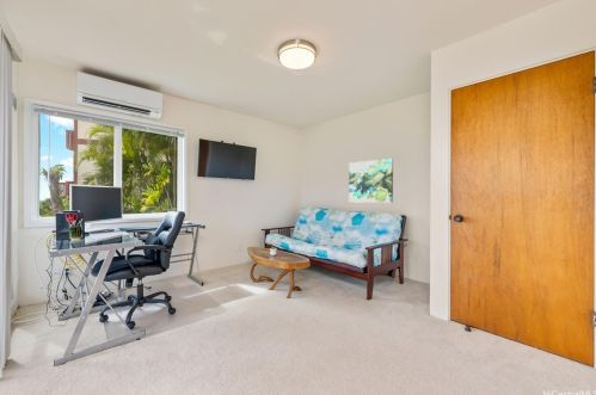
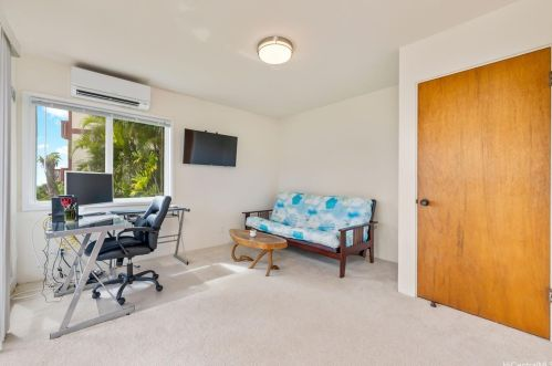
- wall art [348,158,394,204]
